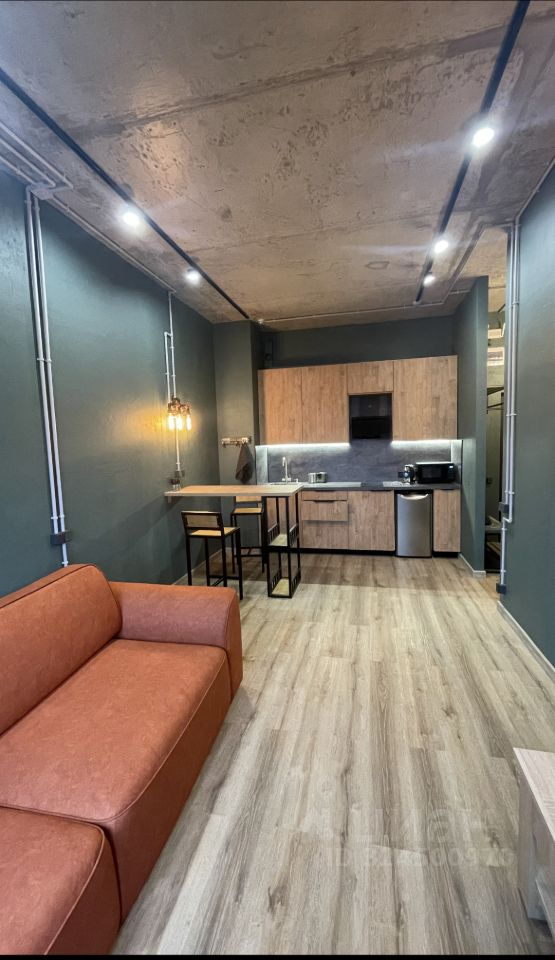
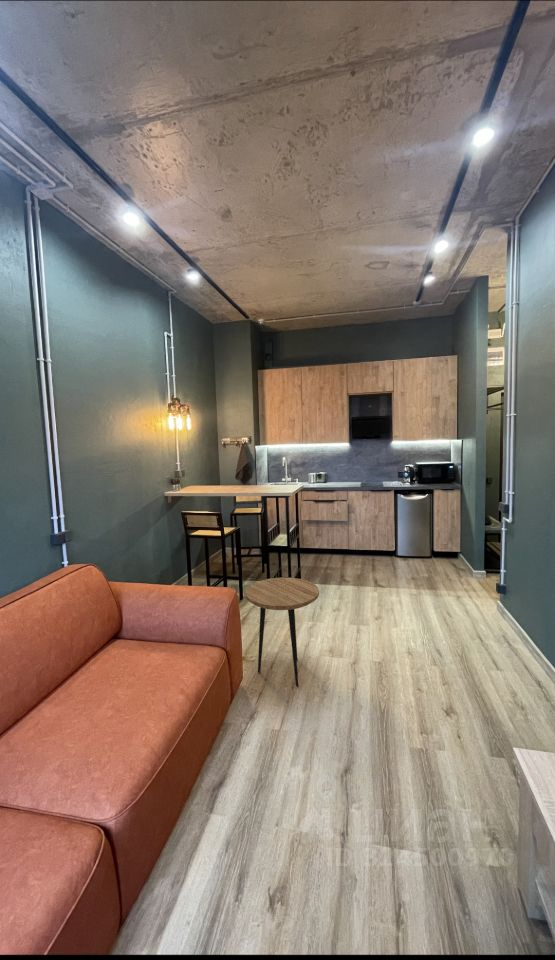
+ side table [244,577,320,687]
